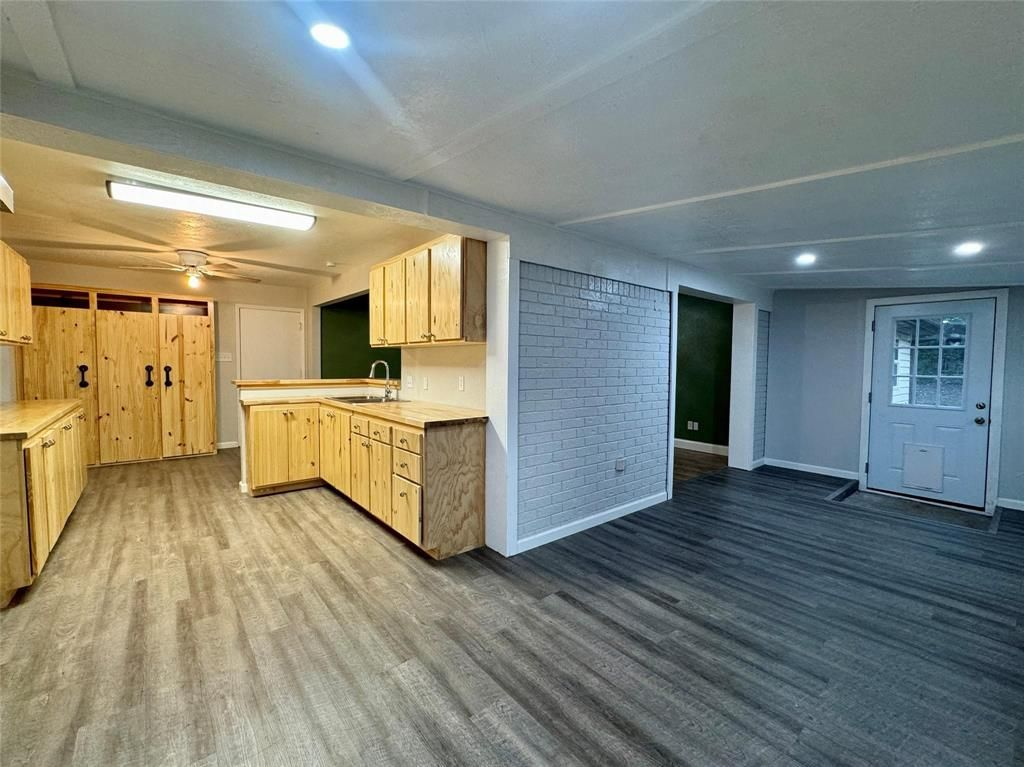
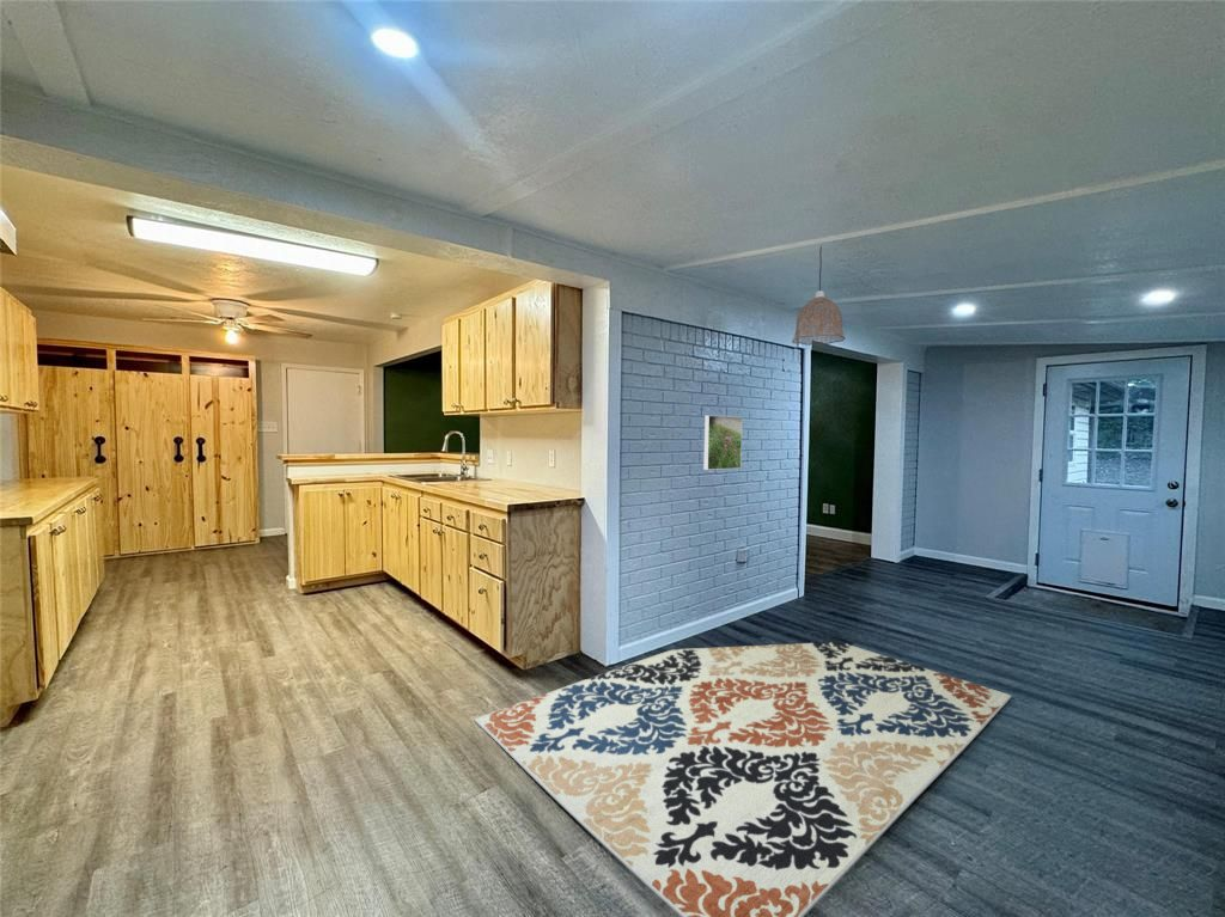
+ rug [473,641,1013,917]
+ pendant lamp [791,245,847,347]
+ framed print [703,414,743,471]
